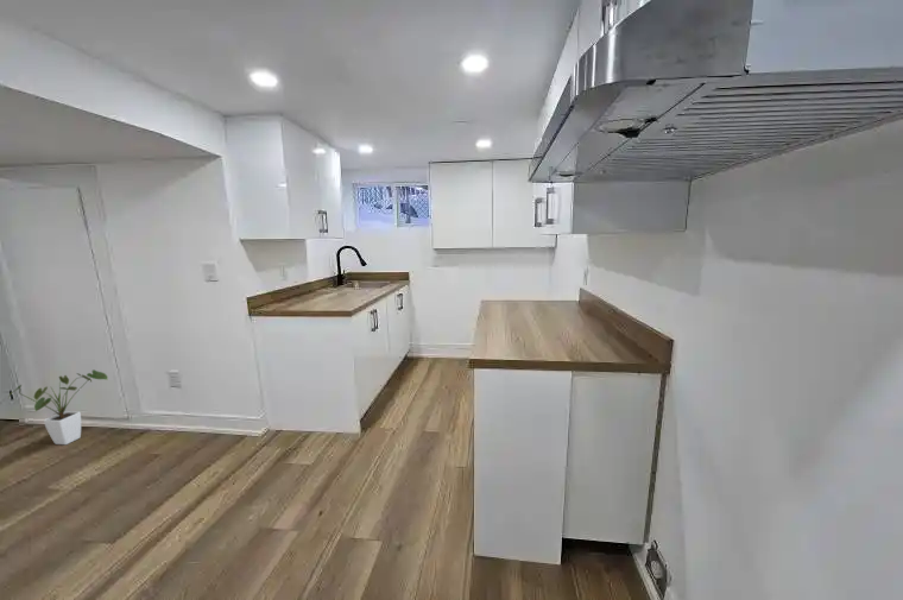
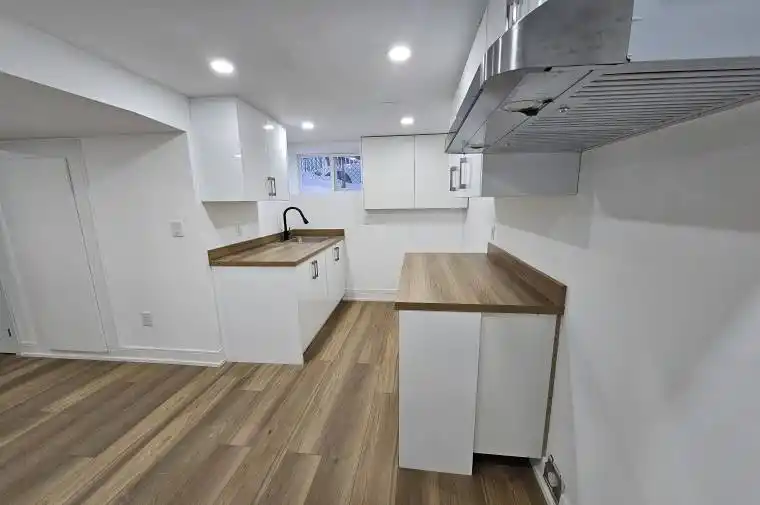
- house plant [7,368,109,446]
